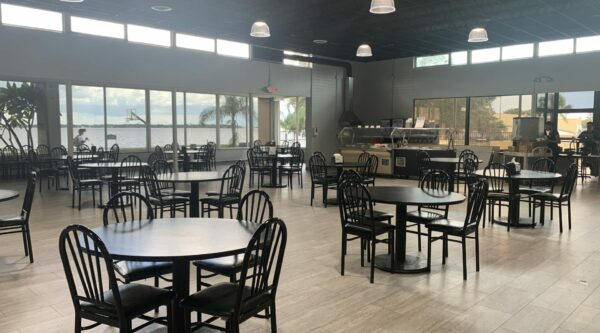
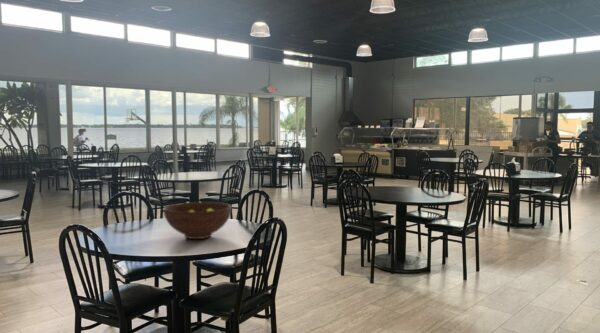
+ fruit bowl [162,201,233,240]
